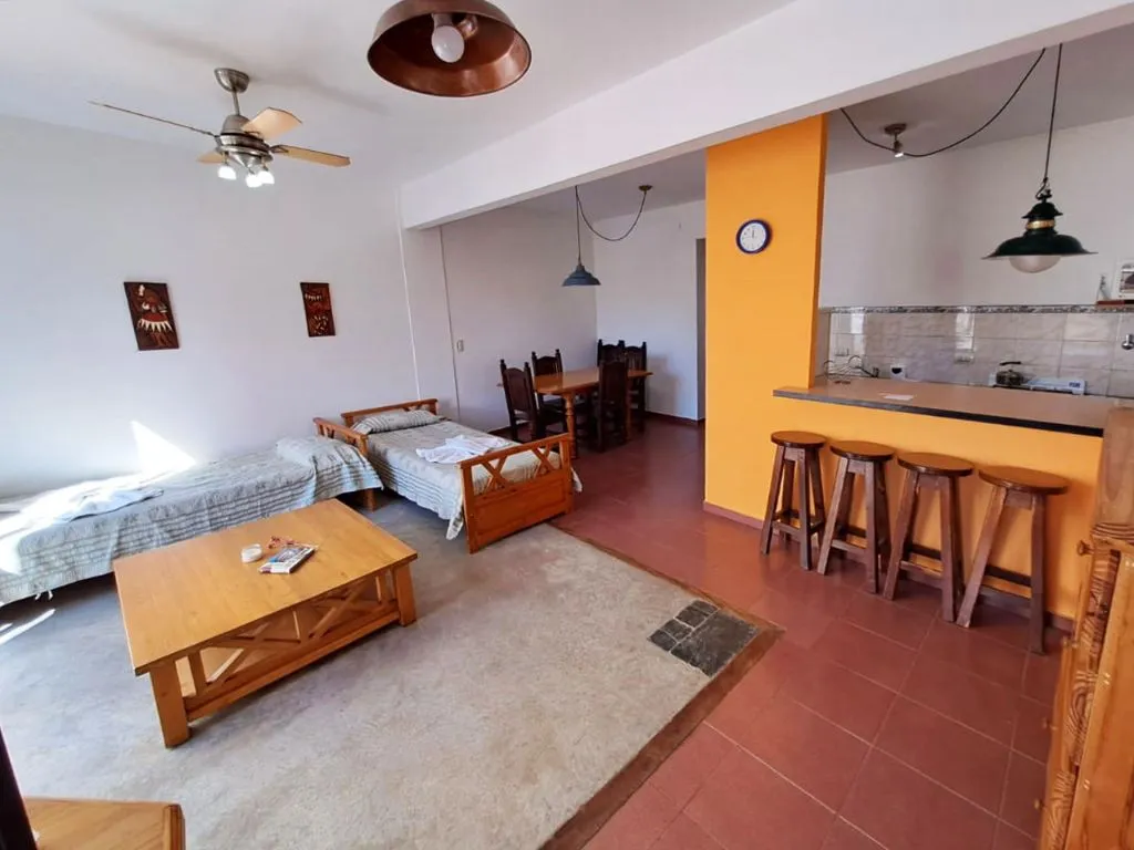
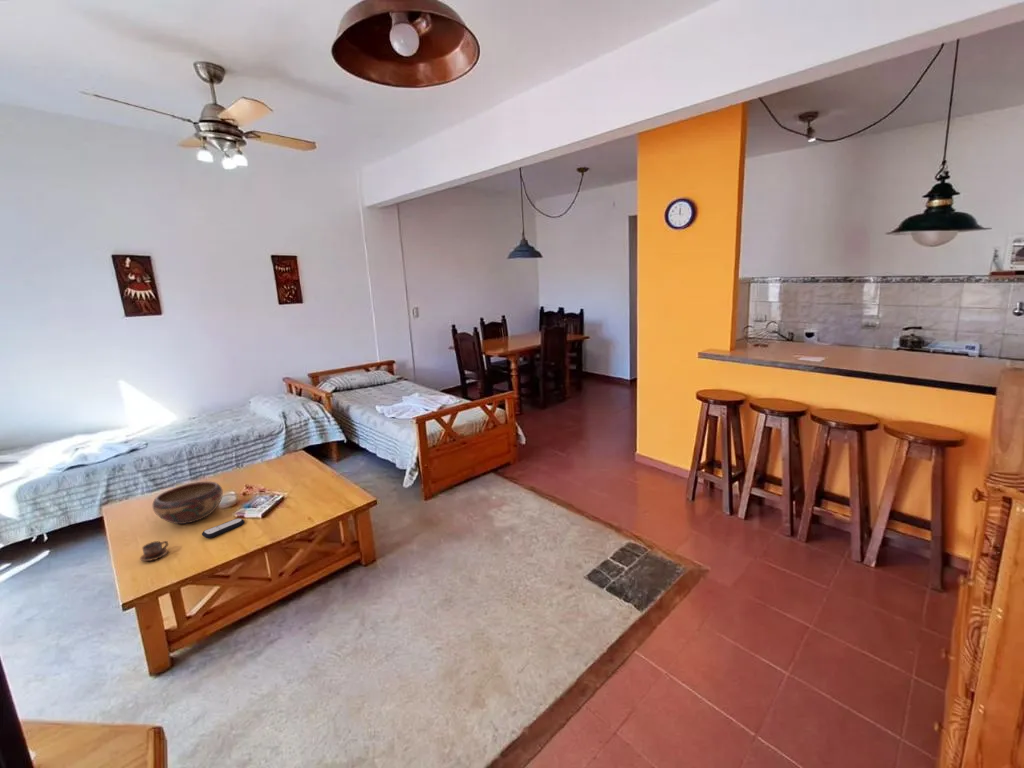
+ decorative bowl [152,481,224,525]
+ cup [139,540,169,562]
+ remote control [201,517,245,539]
